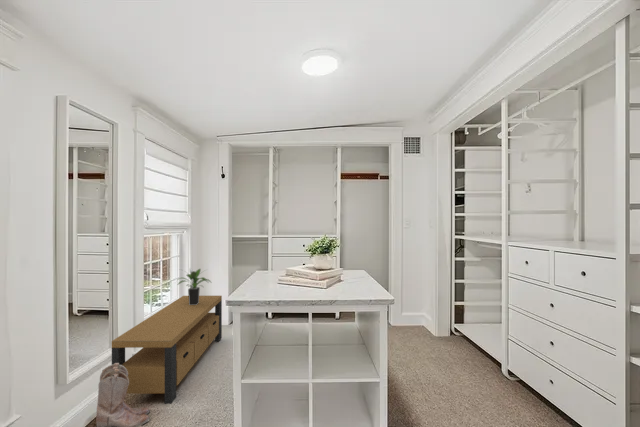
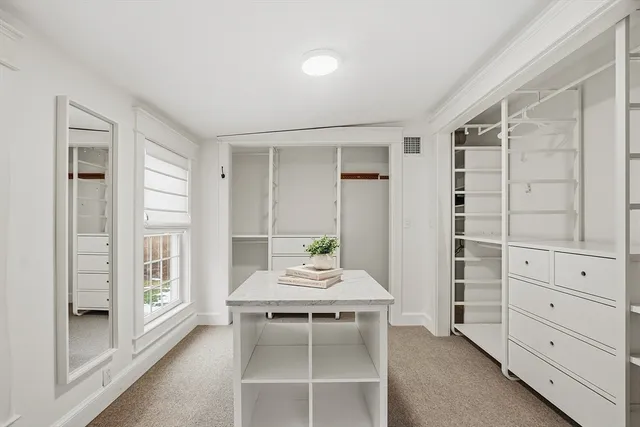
- bench [111,295,223,405]
- potted plant [177,267,212,305]
- boots [95,363,151,427]
